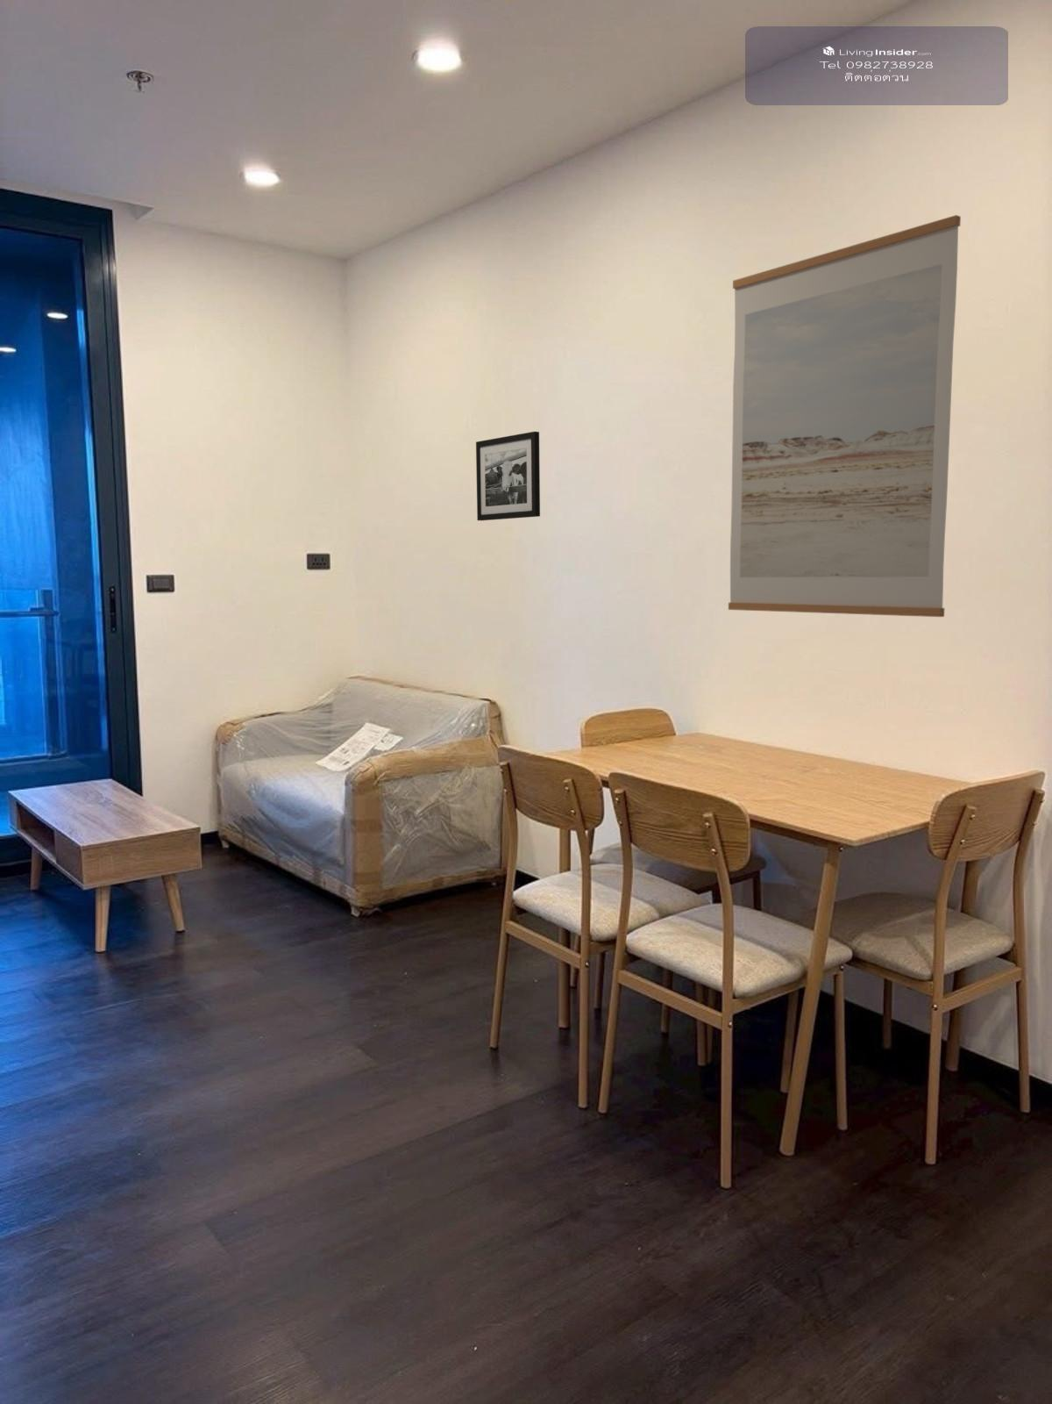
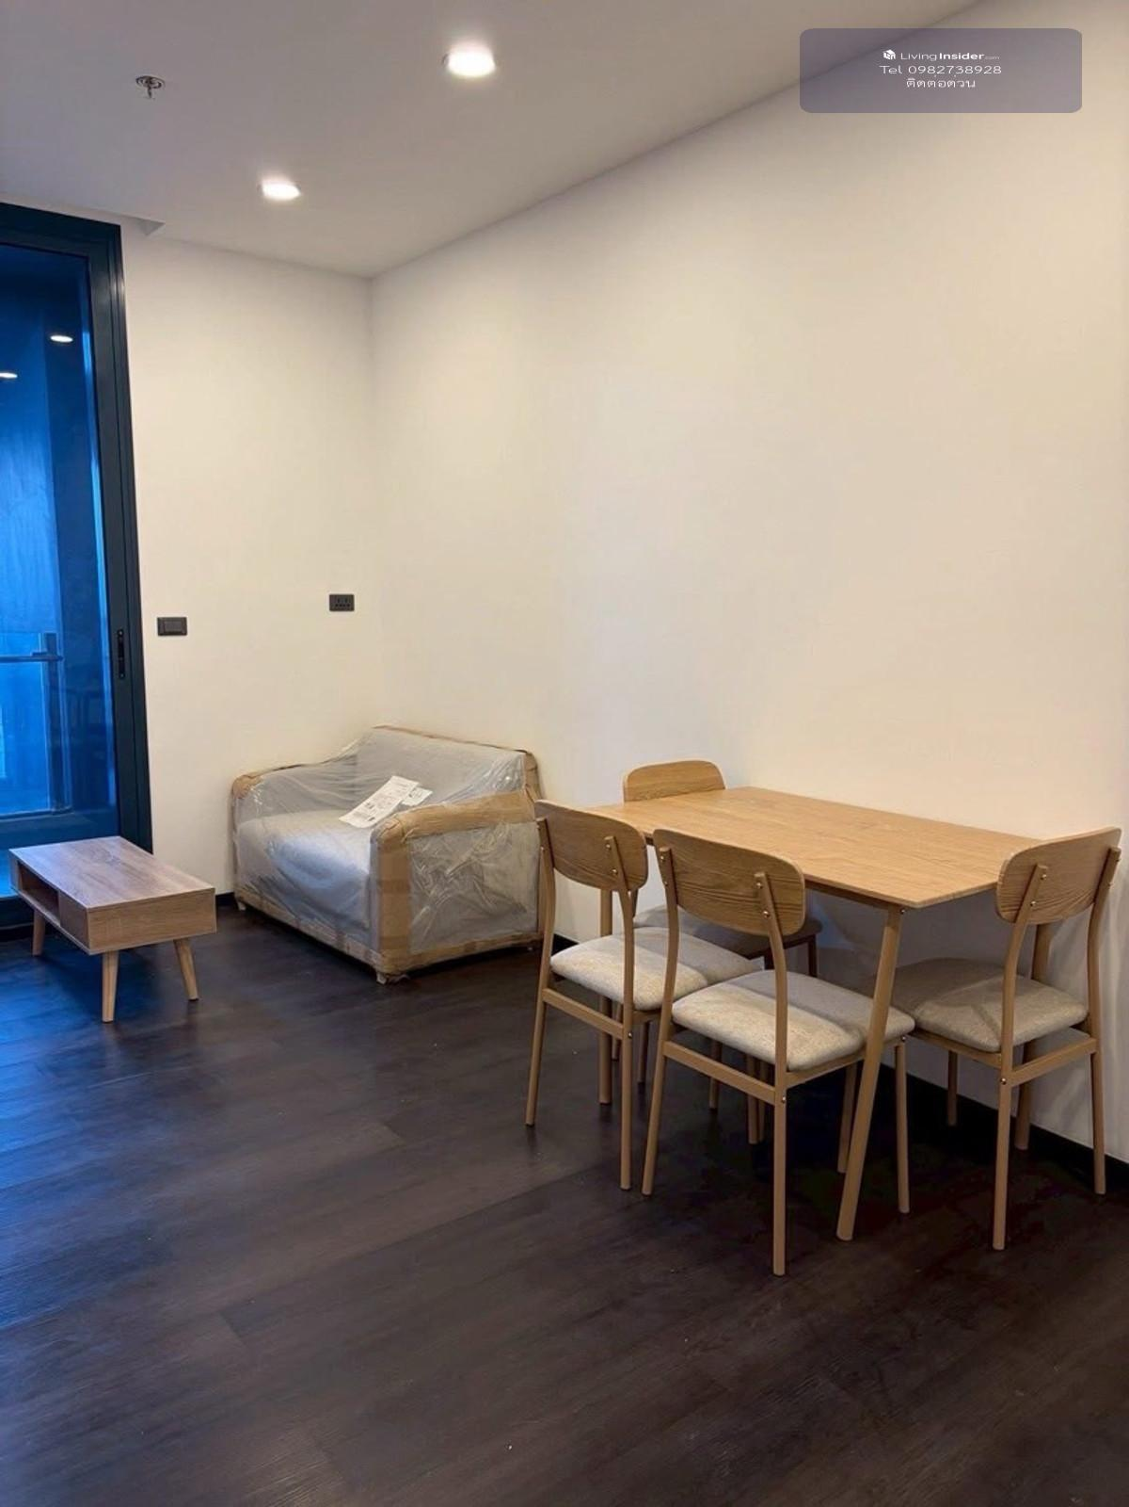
- picture frame [475,431,540,521]
- wall art [727,214,961,618]
